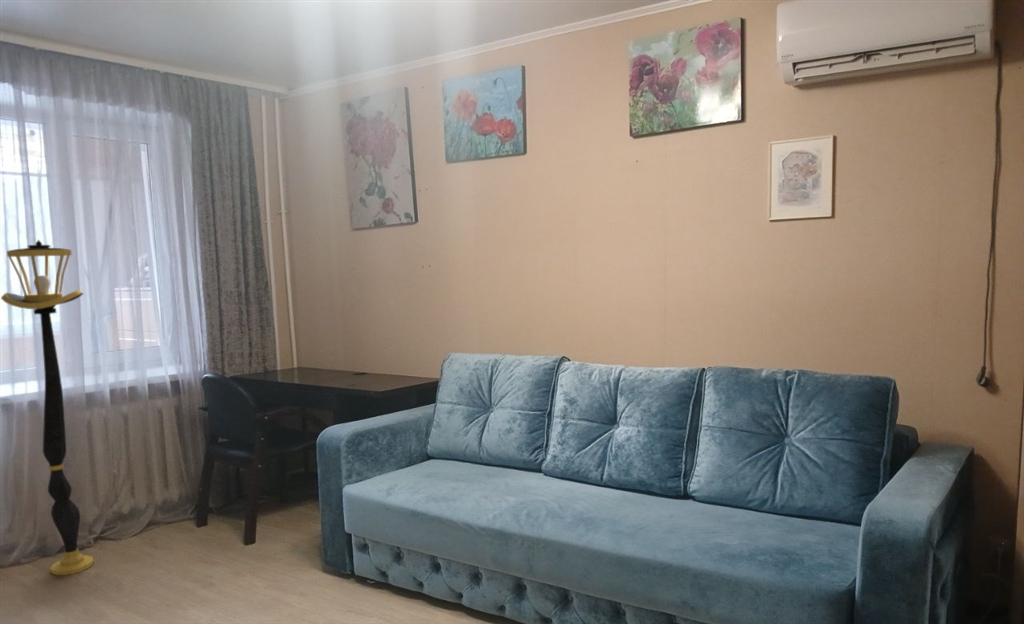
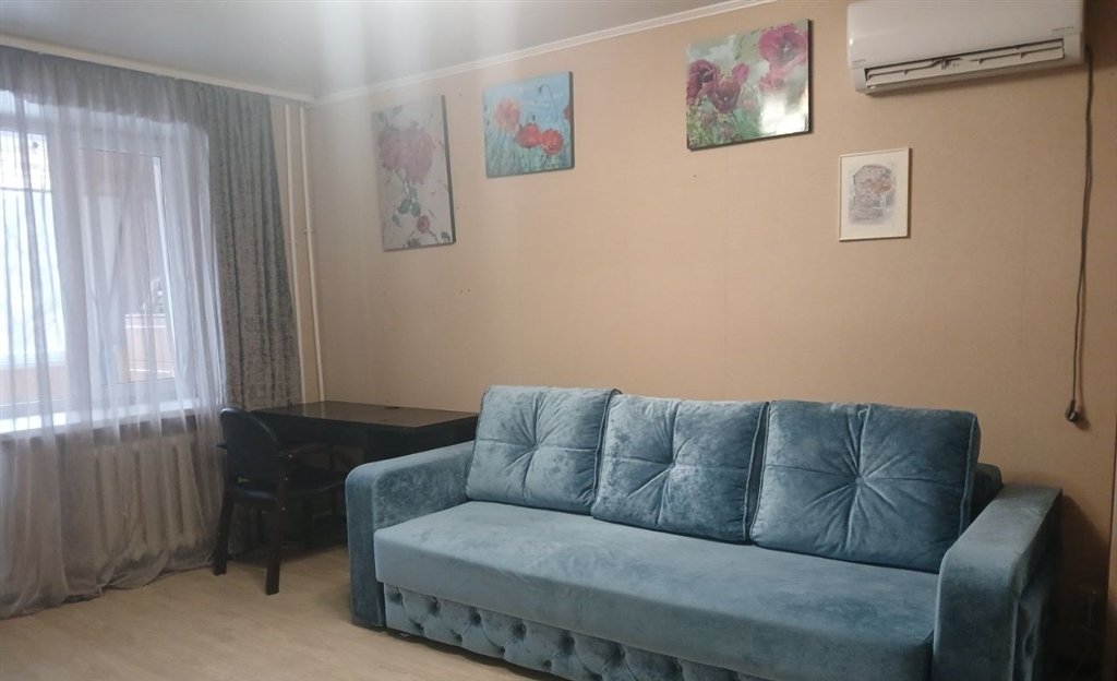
- floor lamp [0,239,95,576]
